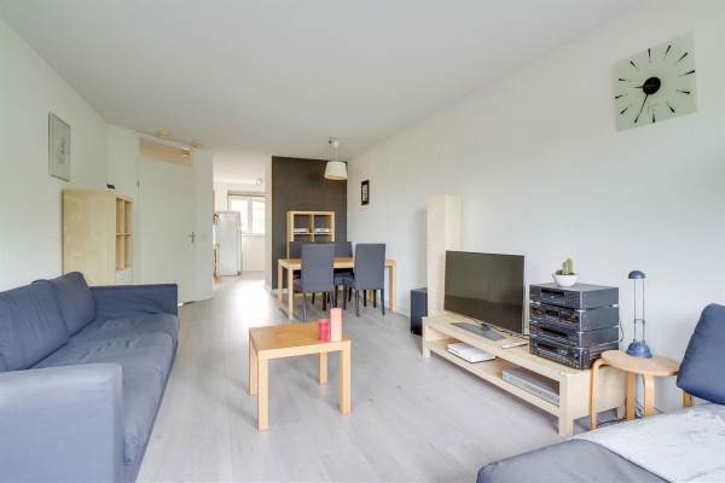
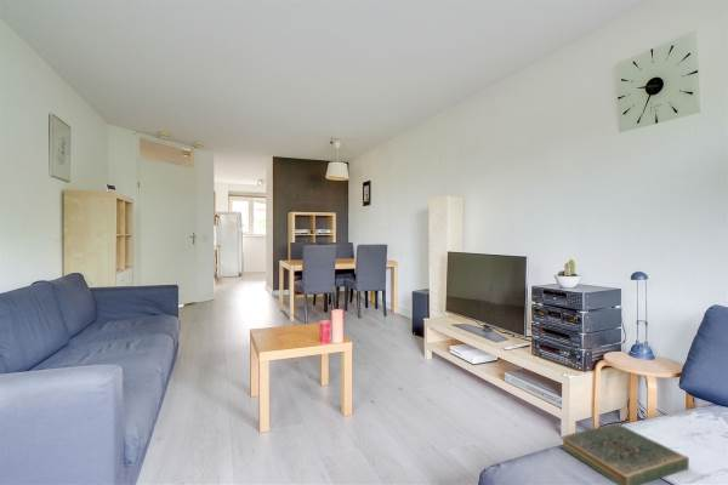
+ book [558,422,690,485]
